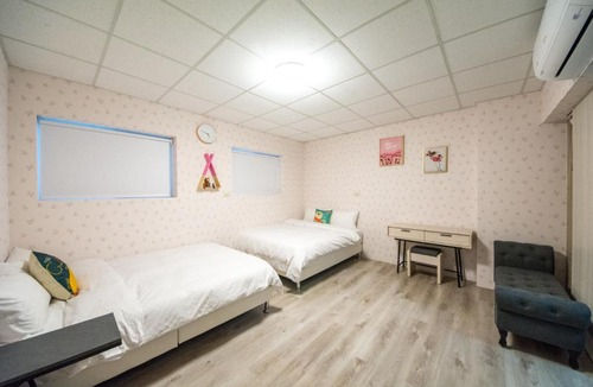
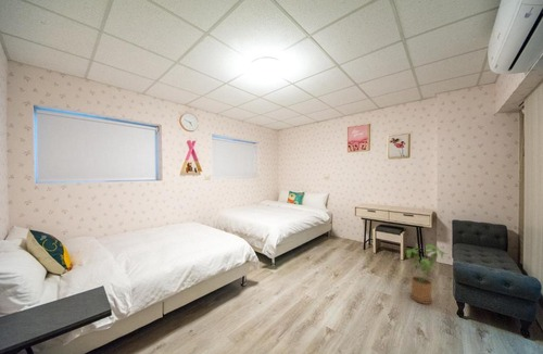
+ house plant [405,243,447,305]
